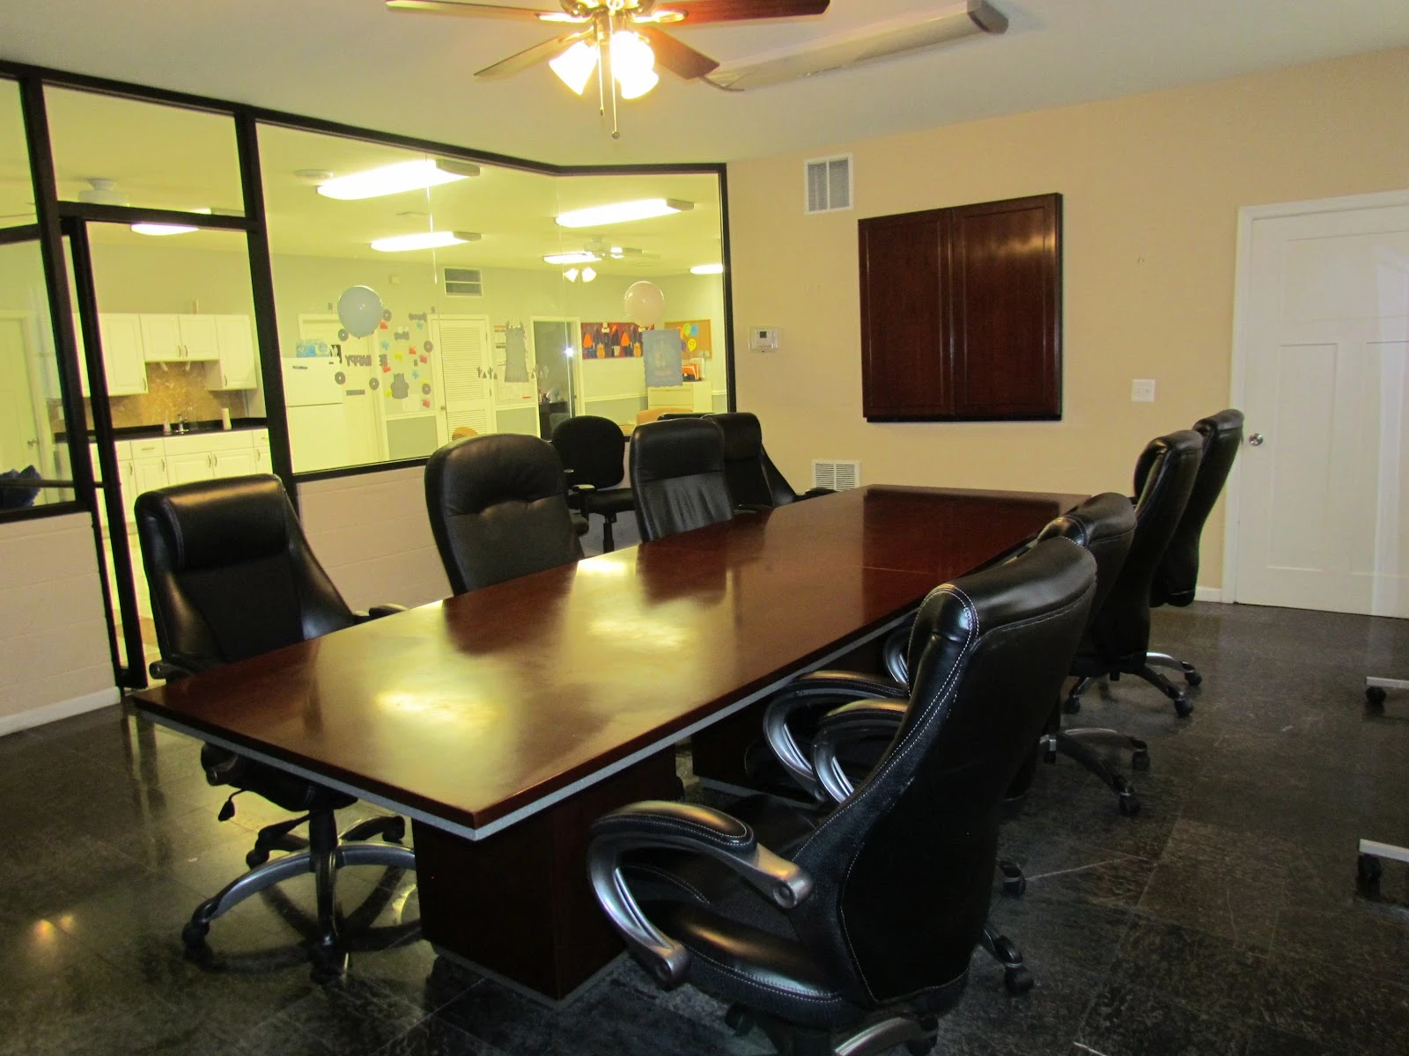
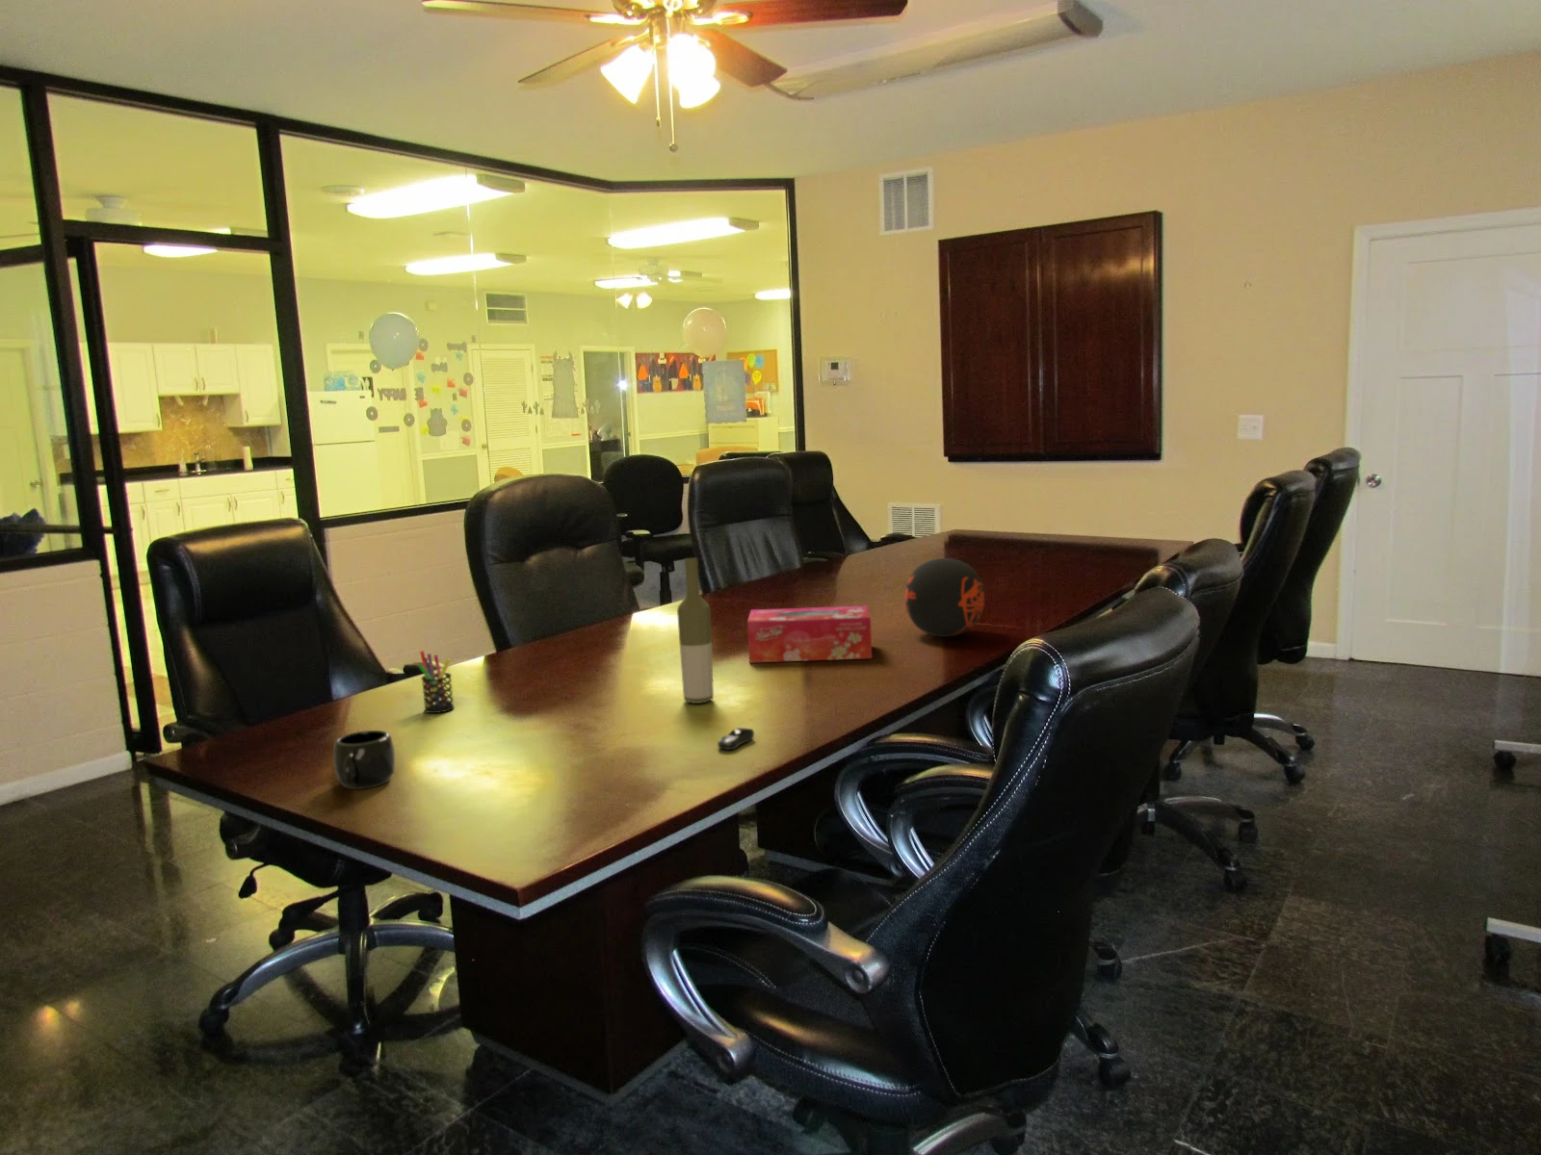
+ mug [332,729,396,790]
+ decorative ball [904,557,985,638]
+ bottle [676,557,715,705]
+ computer mouse [717,727,755,751]
+ pen holder [417,650,455,715]
+ tissue box [746,604,872,664]
